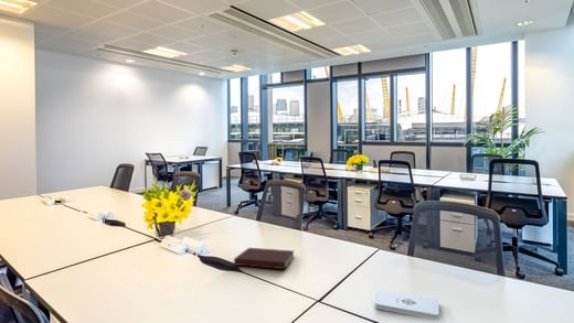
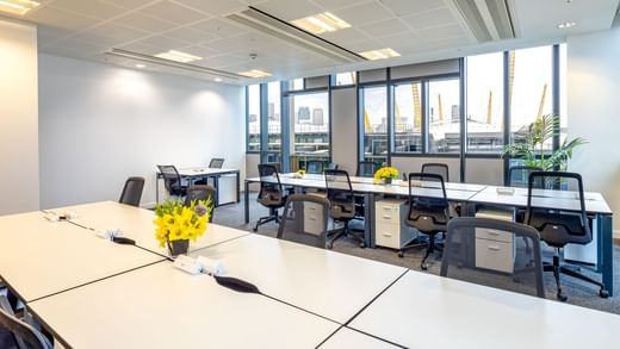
- notepad [374,289,440,321]
- notebook [233,247,295,270]
